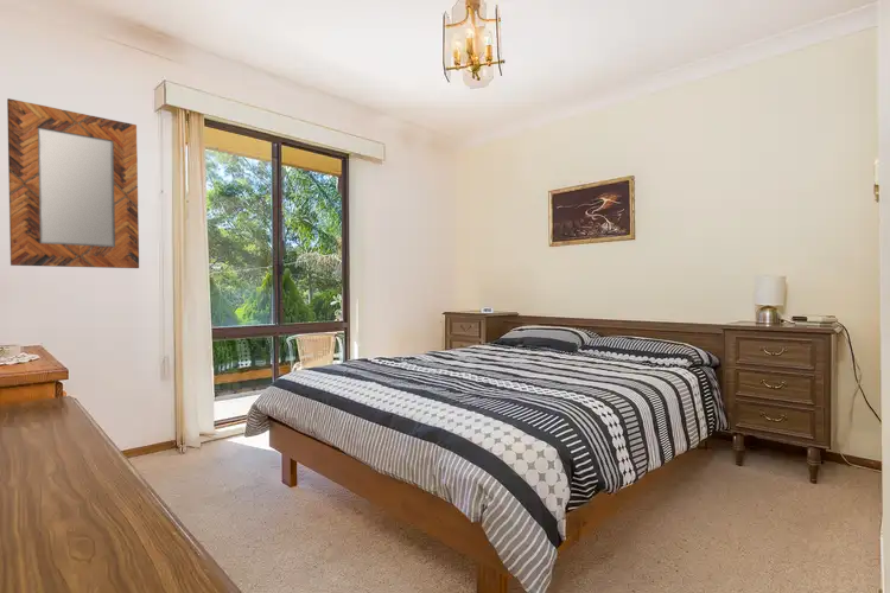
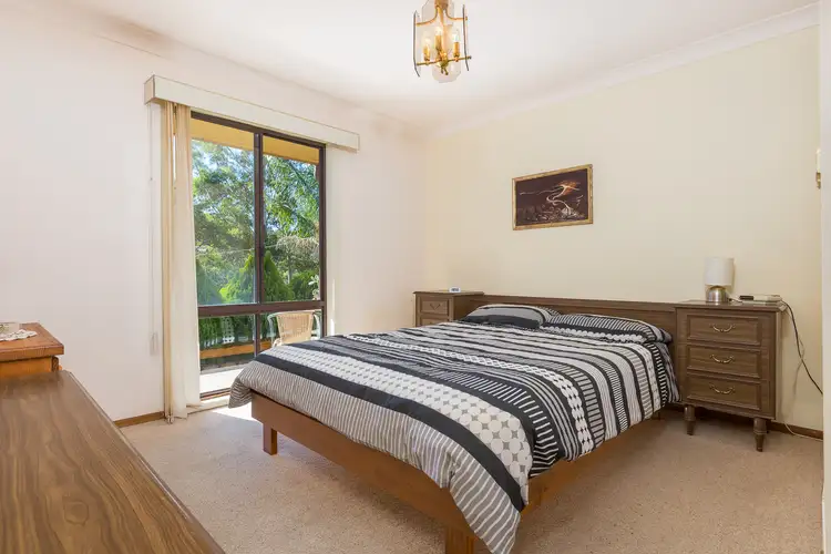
- home mirror [6,97,140,269]
